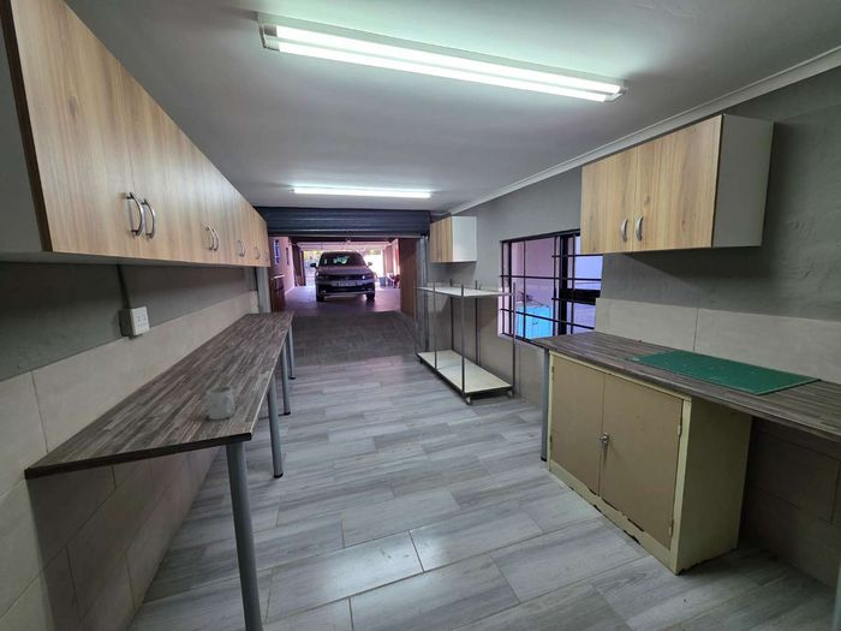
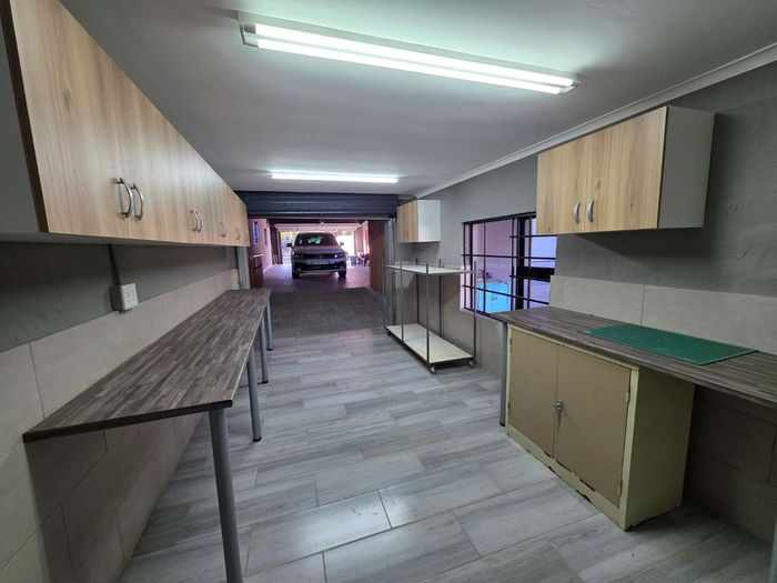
- mug [205,385,235,421]
